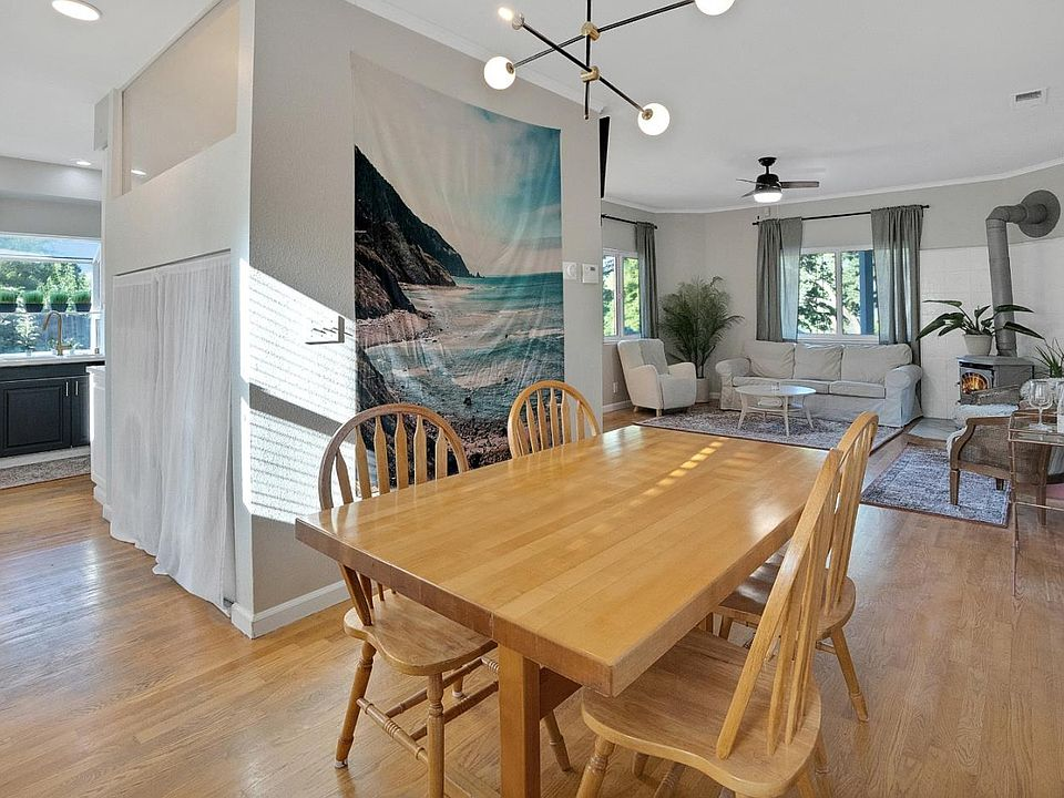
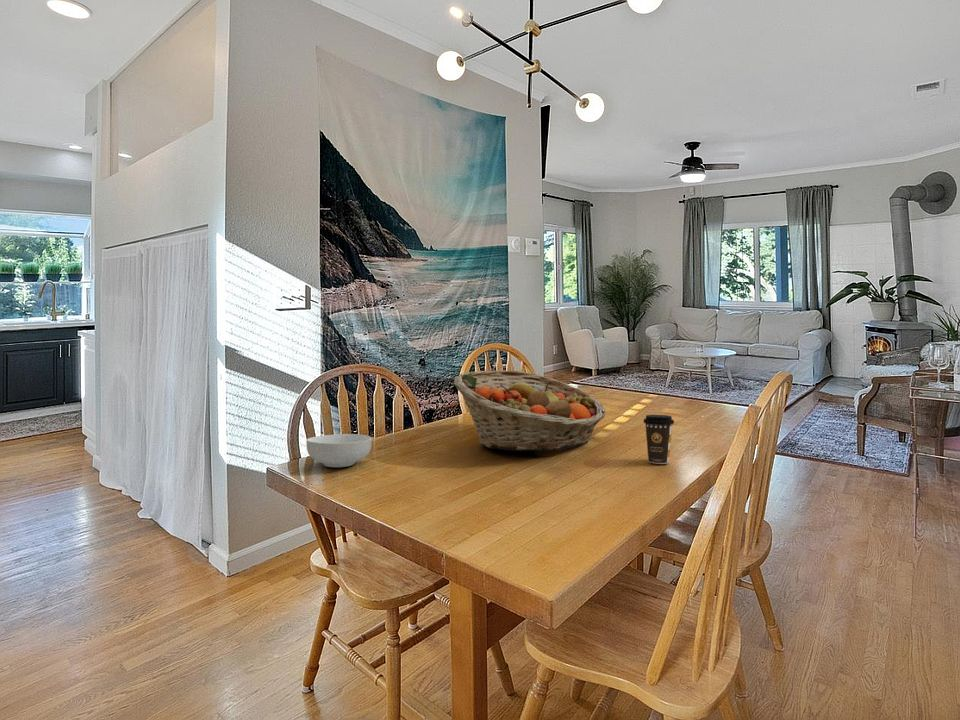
+ fruit basket [453,369,606,452]
+ cereal bowl [305,433,373,468]
+ coffee cup [642,414,675,465]
